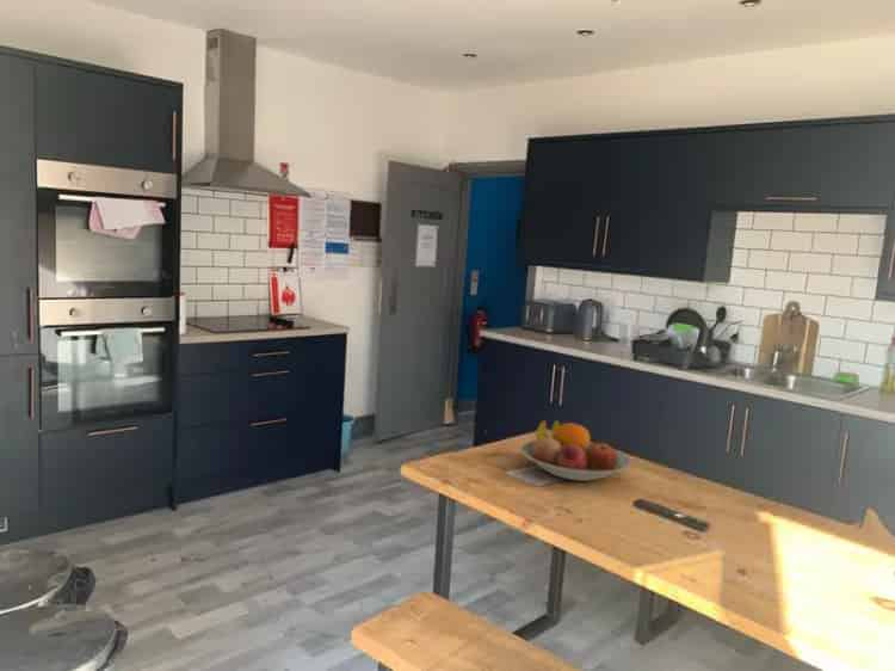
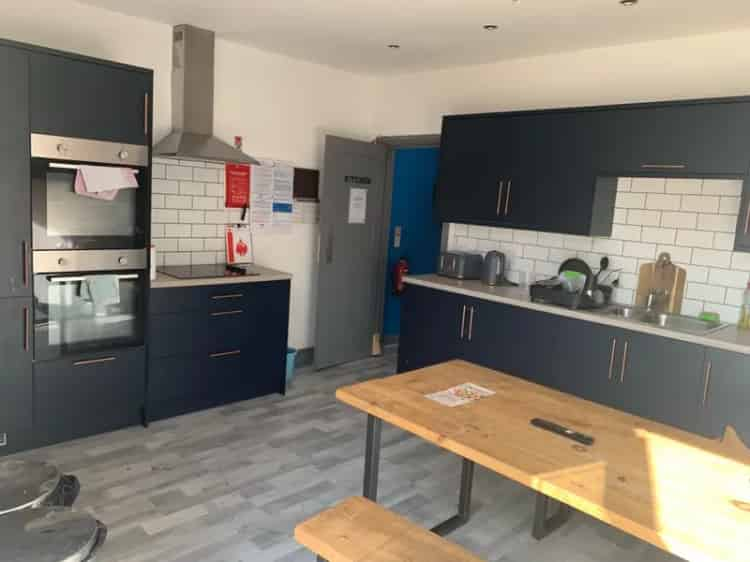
- fruit bowl [520,419,632,482]
